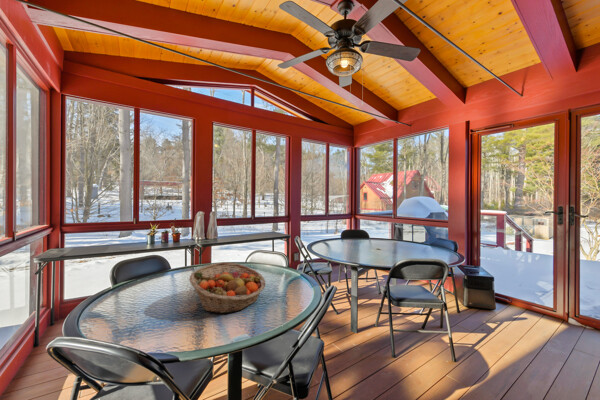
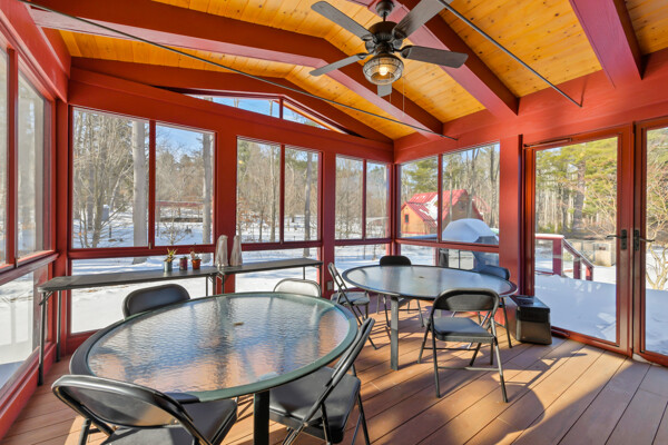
- fruit basket [188,261,266,314]
